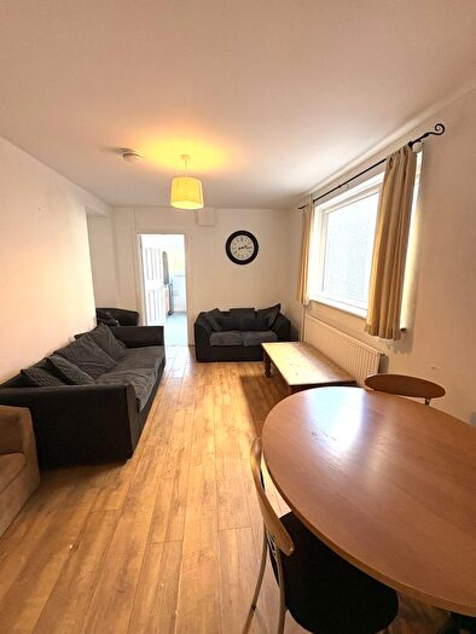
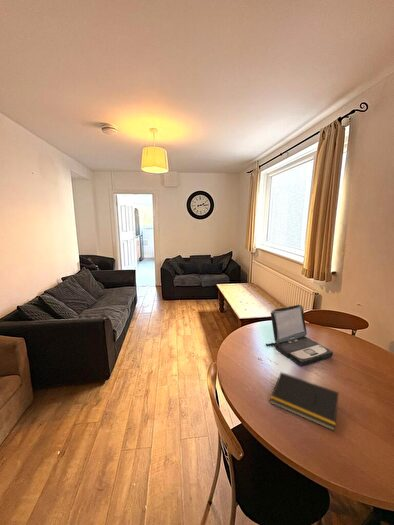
+ laptop [265,304,334,367]
+ notepad [269,371,340,432]
